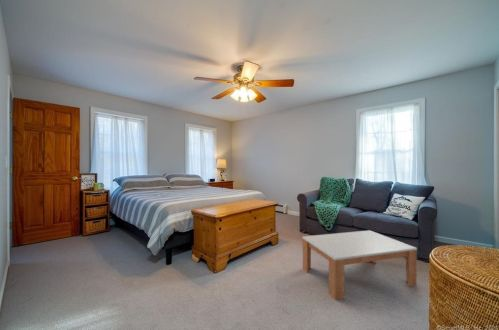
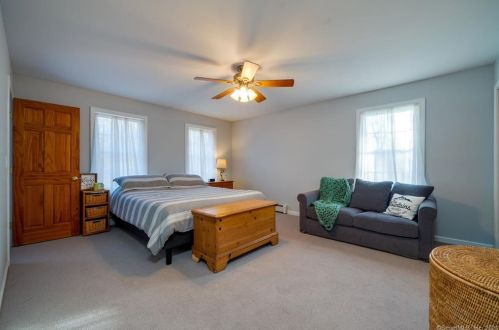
- coffee table [301,229,418,301]
